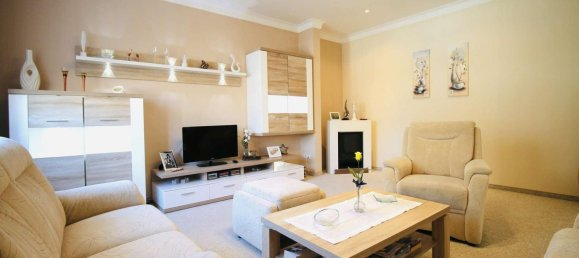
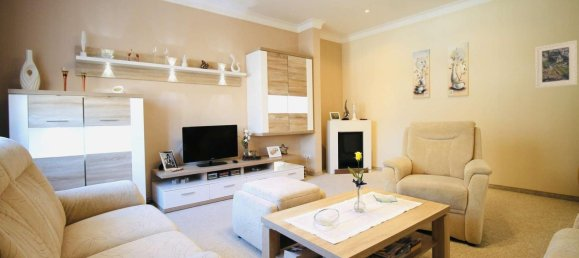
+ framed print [534,39,578,89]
